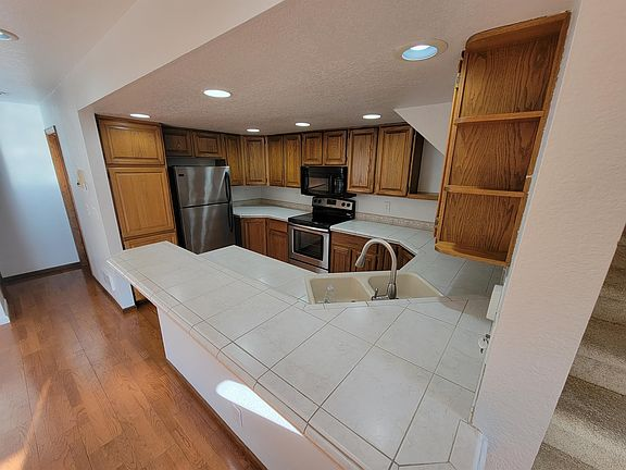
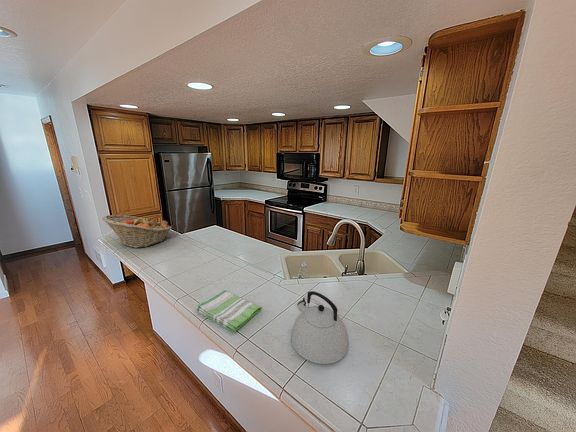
+ fruit basket [101,214,173,249]
+ dish towel [195,289,262,333]
+ kettle [290,290,349,365]
